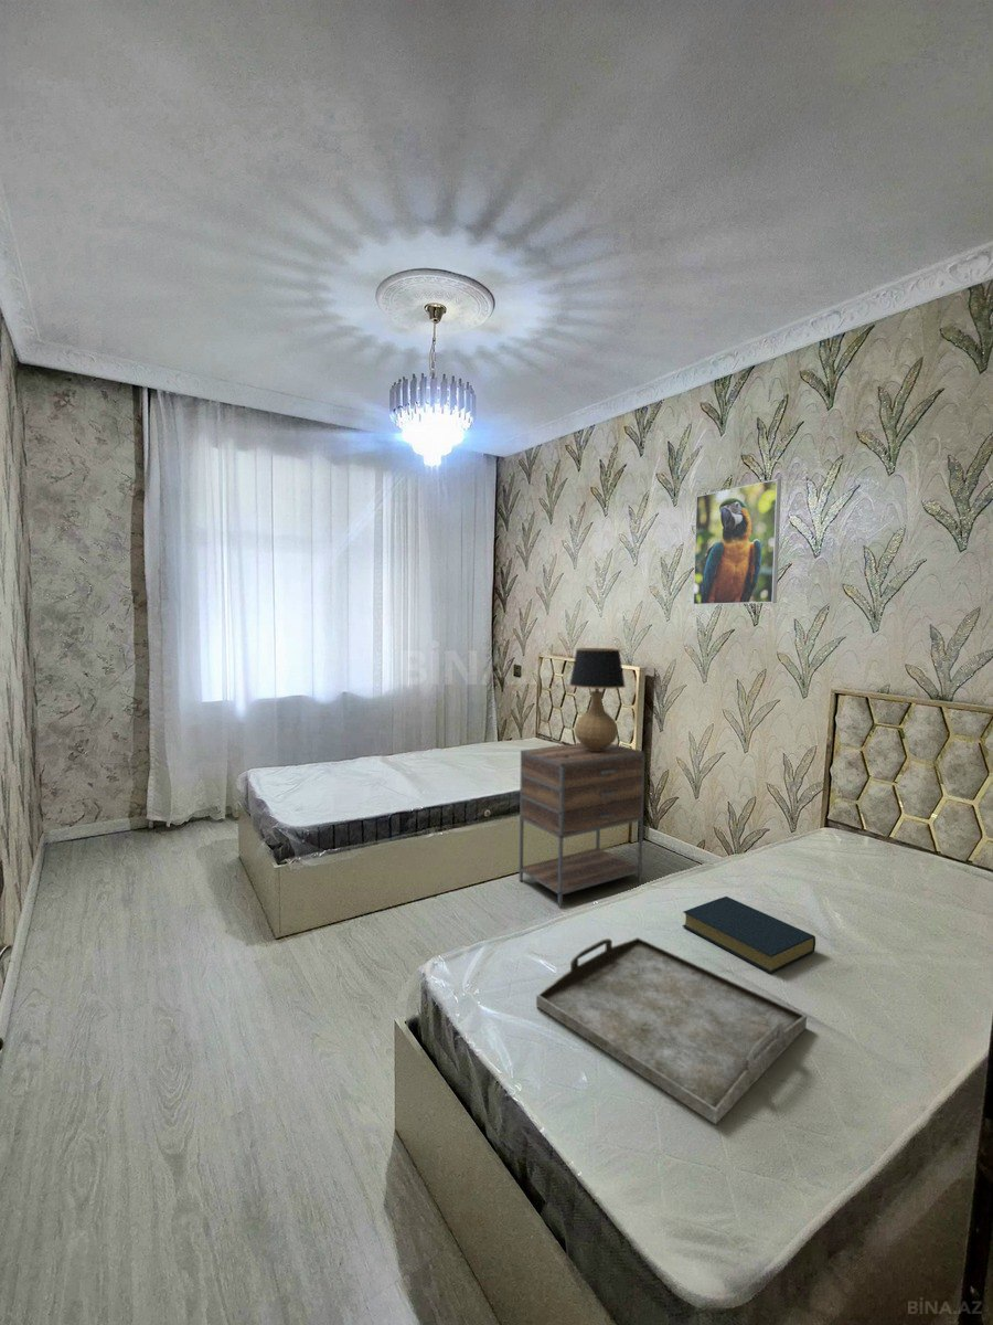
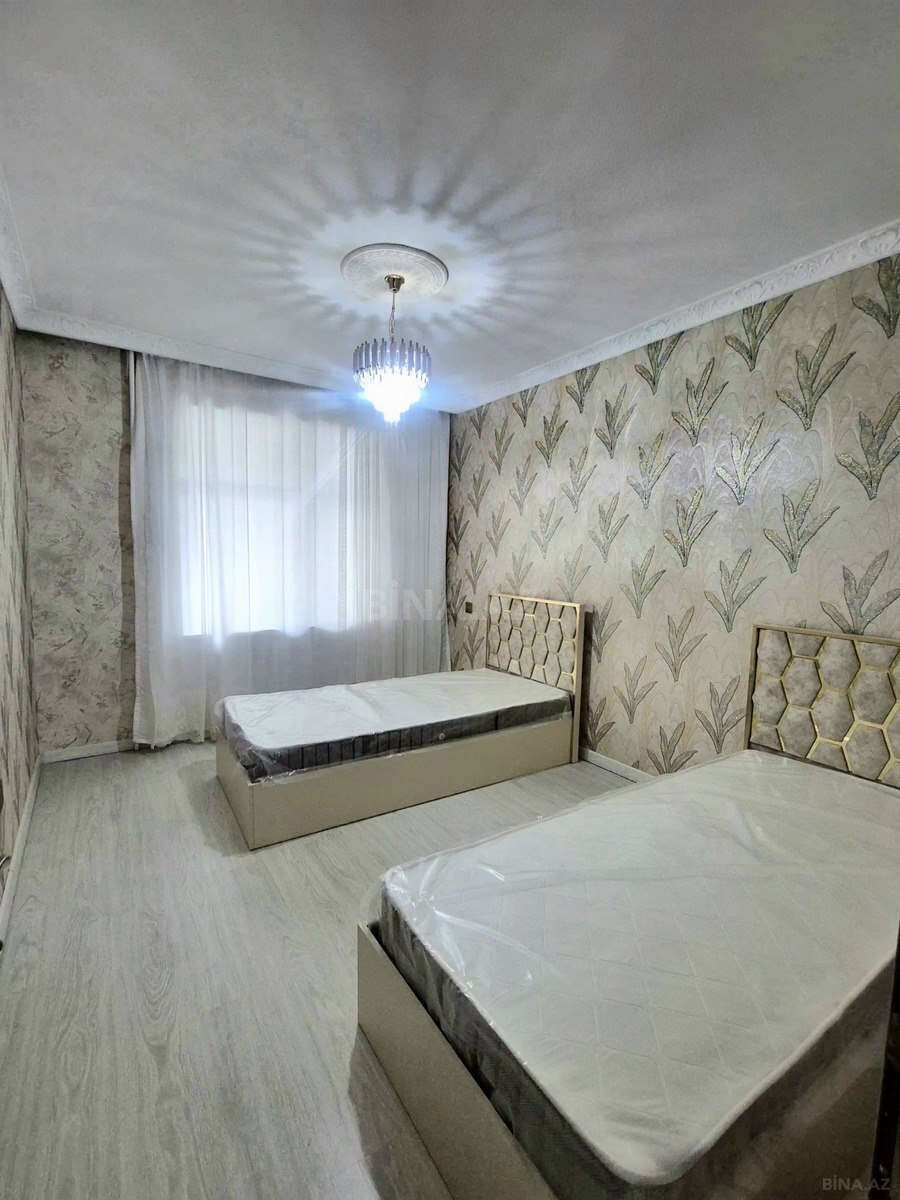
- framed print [692,478,782,606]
- table lamp [540,647,627,757]
- serving tray [535,936,808,1126]
- nightstand [517,742,645,908]
- hardback book [682,895,816,975]
